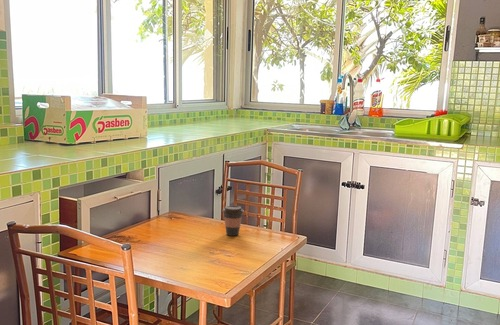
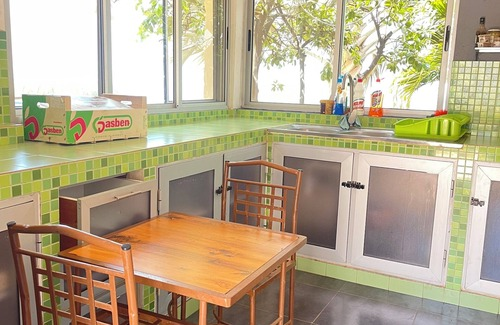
- coffee cup [221,205,245,237]
